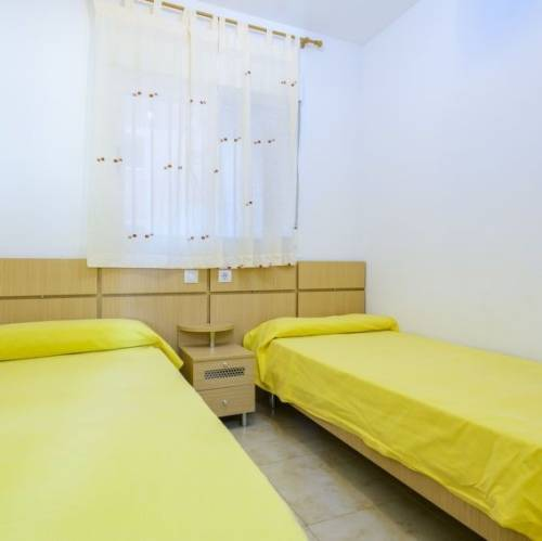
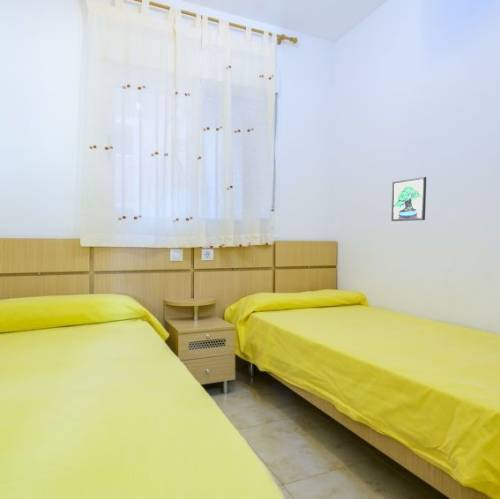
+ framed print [390,176,427,222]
